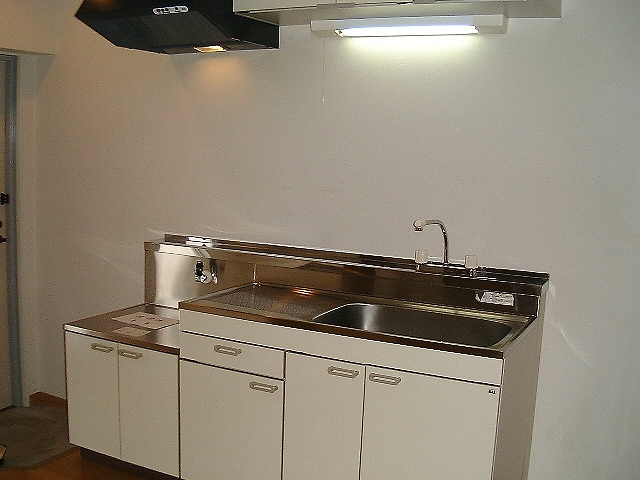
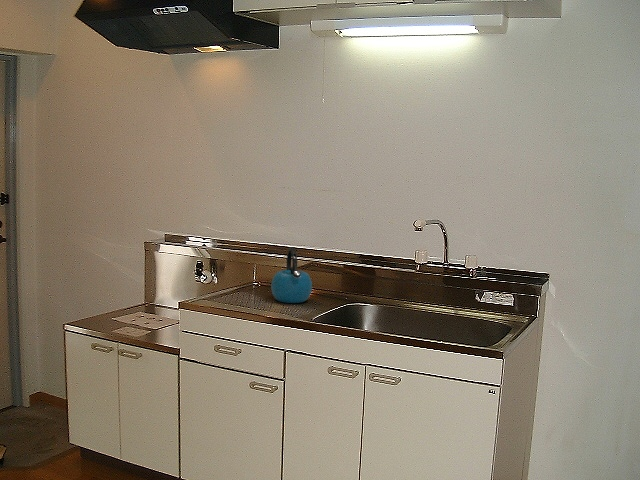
+ kettle [270,246,313,304]
